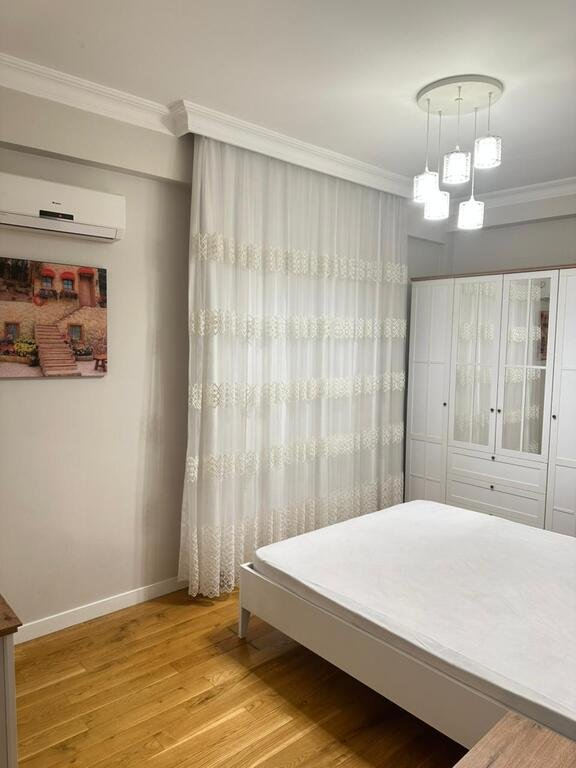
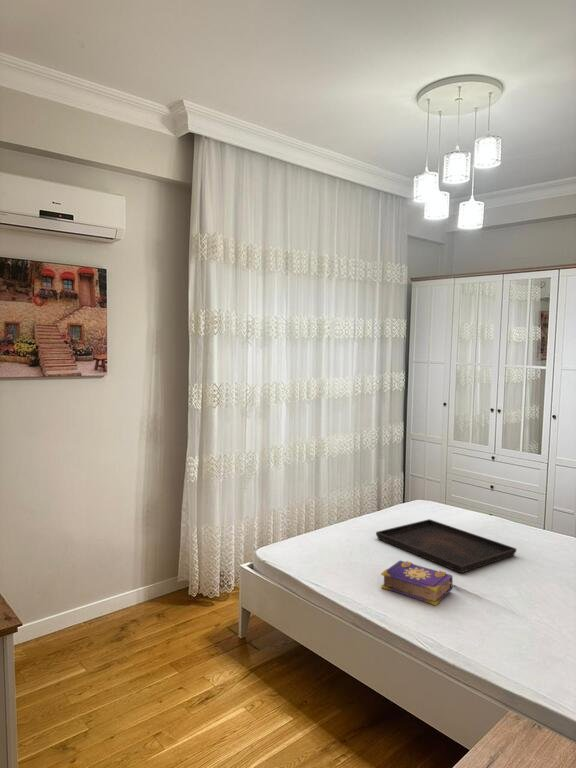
+ serving tray [375,518,517,574]
+ book [380,559,454,607]
